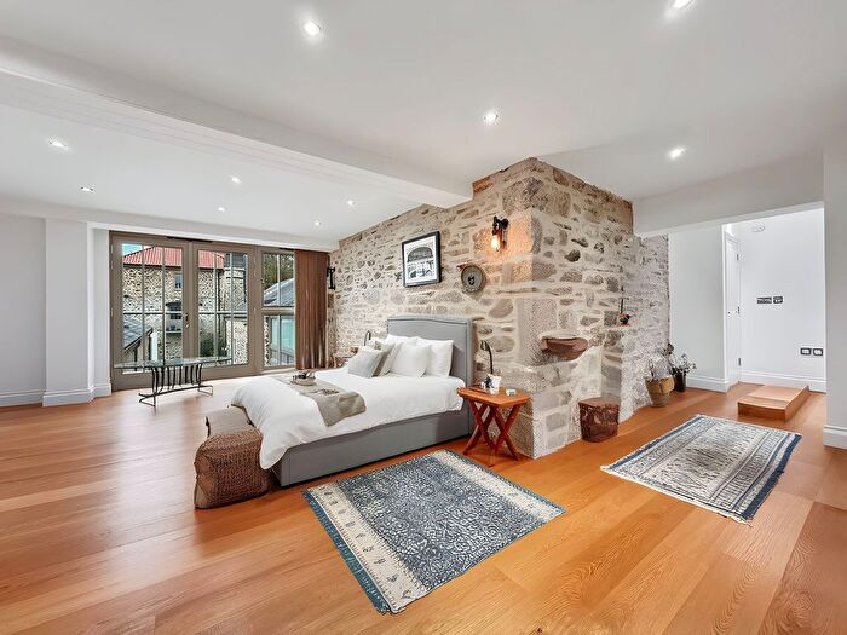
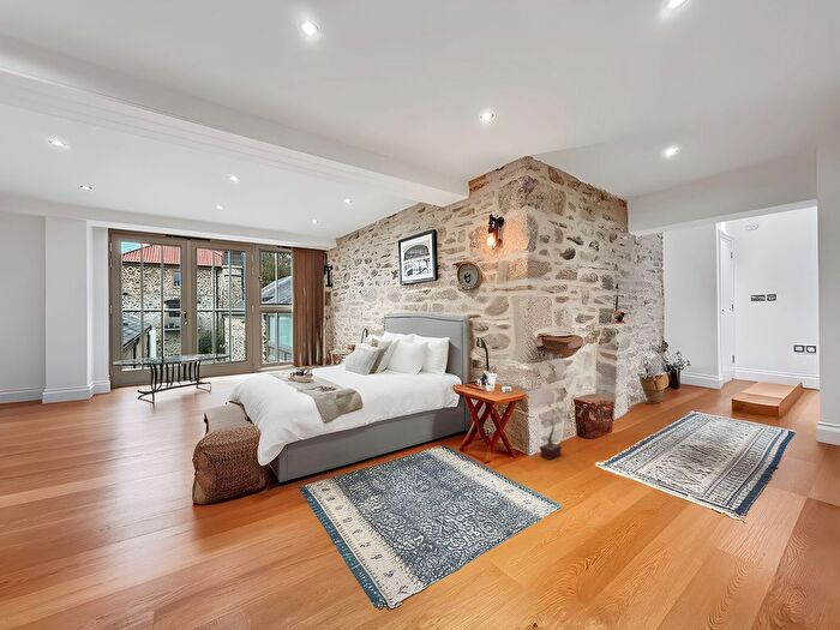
+ potted plant [538,401,575,461]
